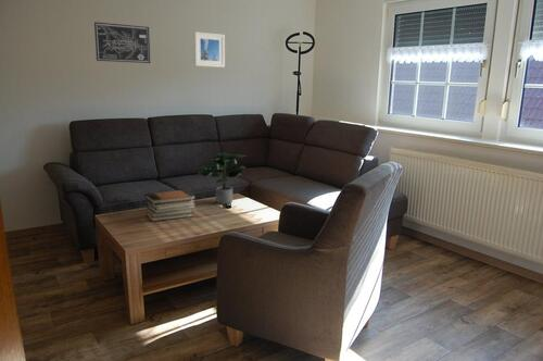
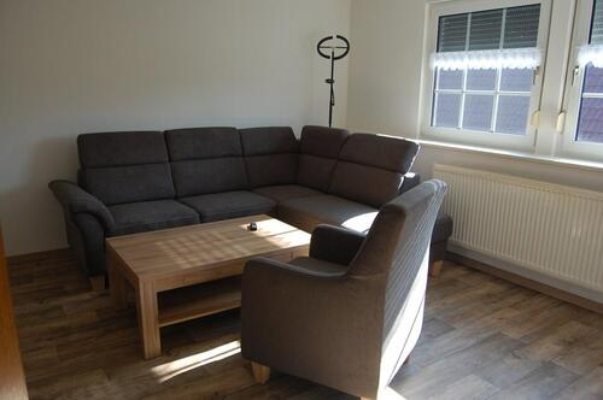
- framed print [193,30,226,69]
- potted plant [197,152,248,206]
- book stack [143,188,197,222]
- wall art [93,21,151,64]
